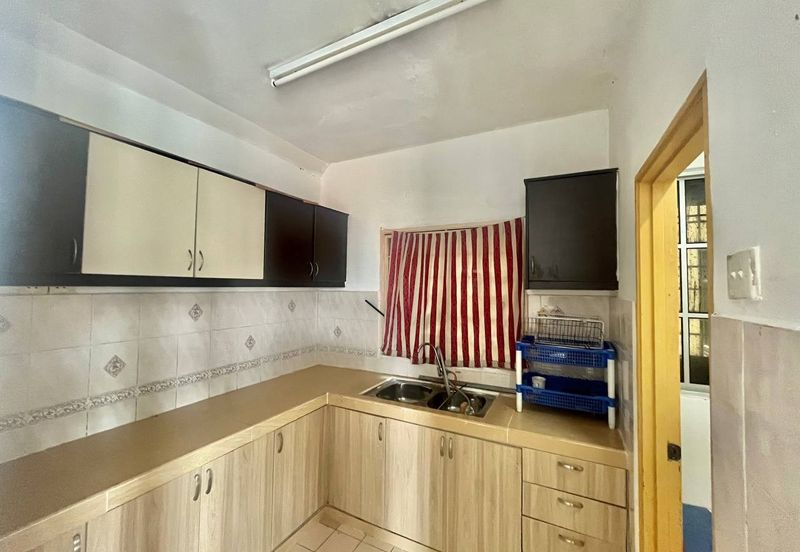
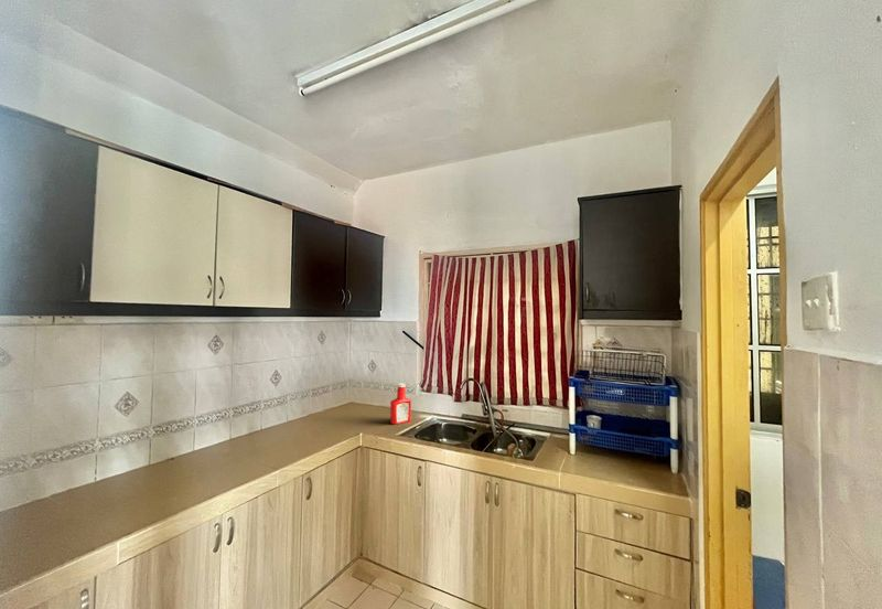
+ soap bottle [389,382,412,426]
